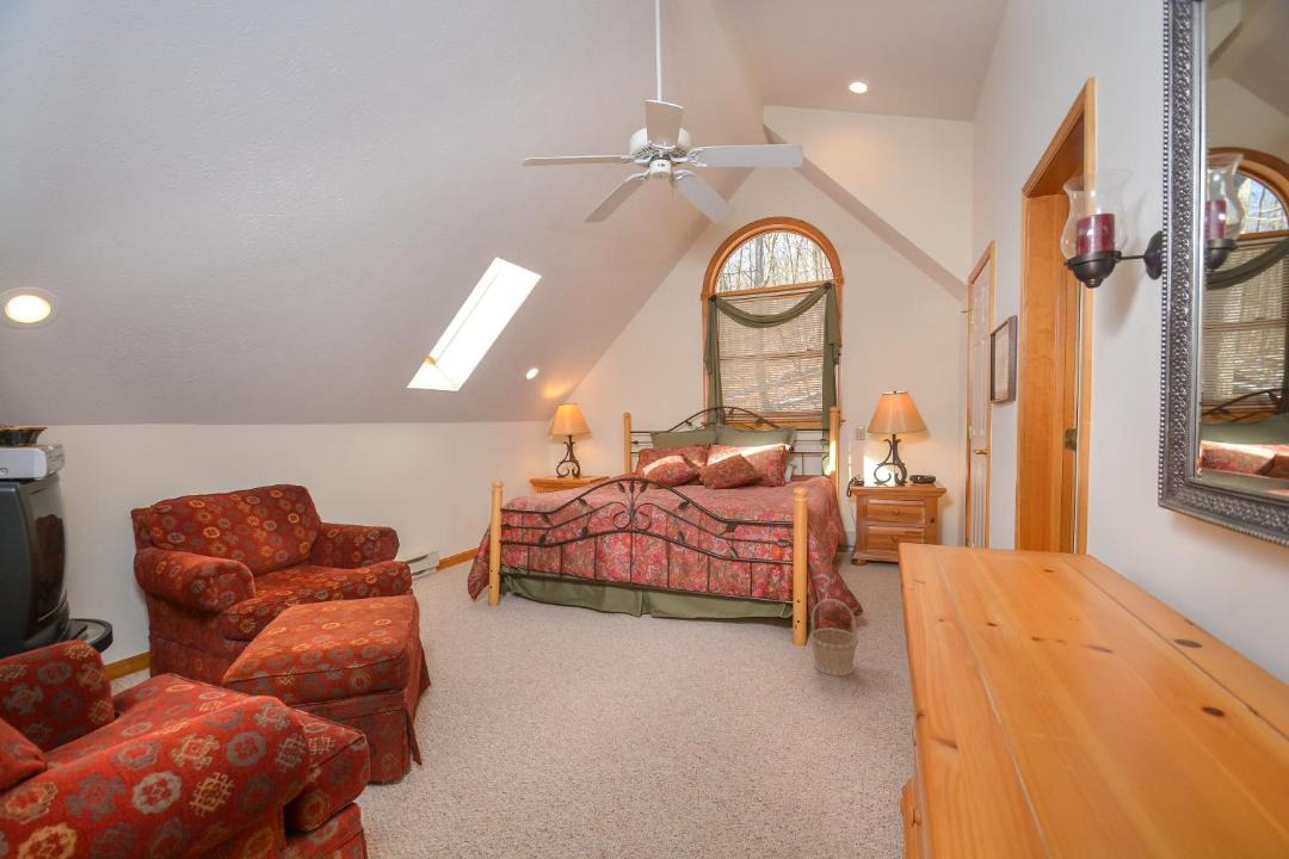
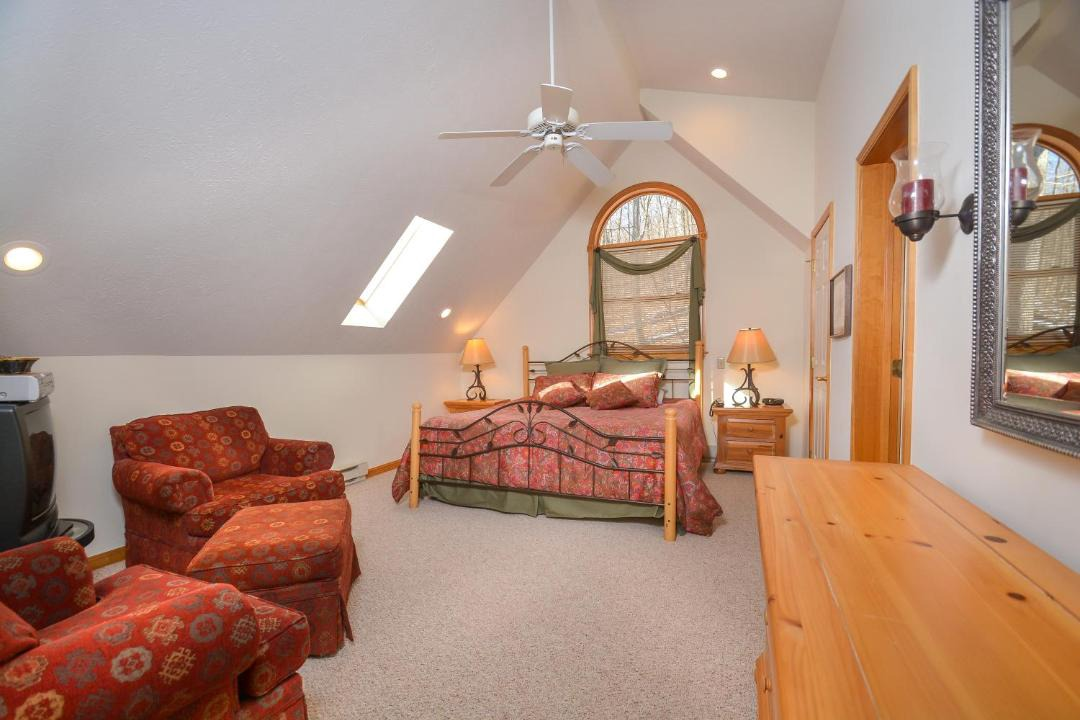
- basket [808,598,859,676]
